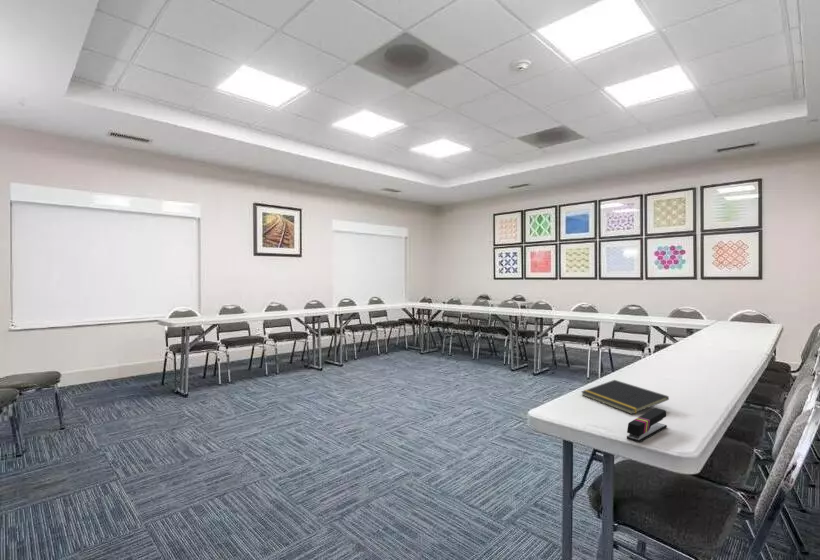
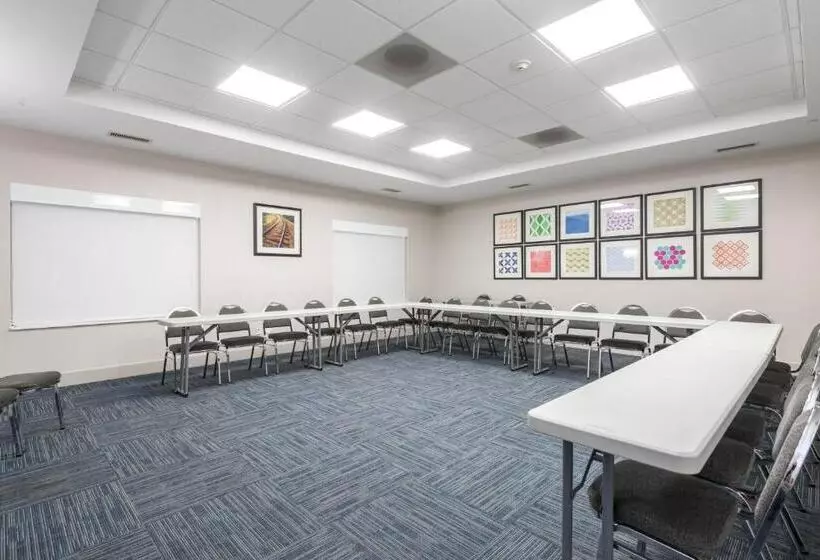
- notepad [580,379,670,415]
- stapler [626,407,668,443]
